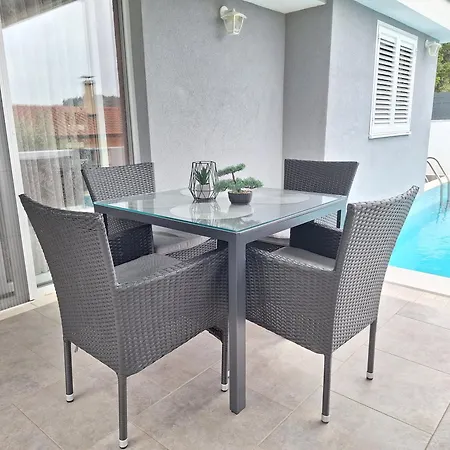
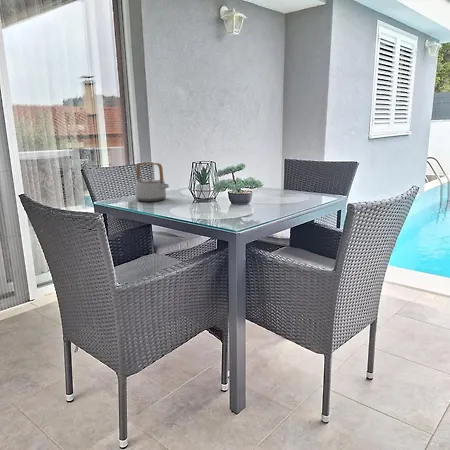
+ teapot [135,162,170,203]
